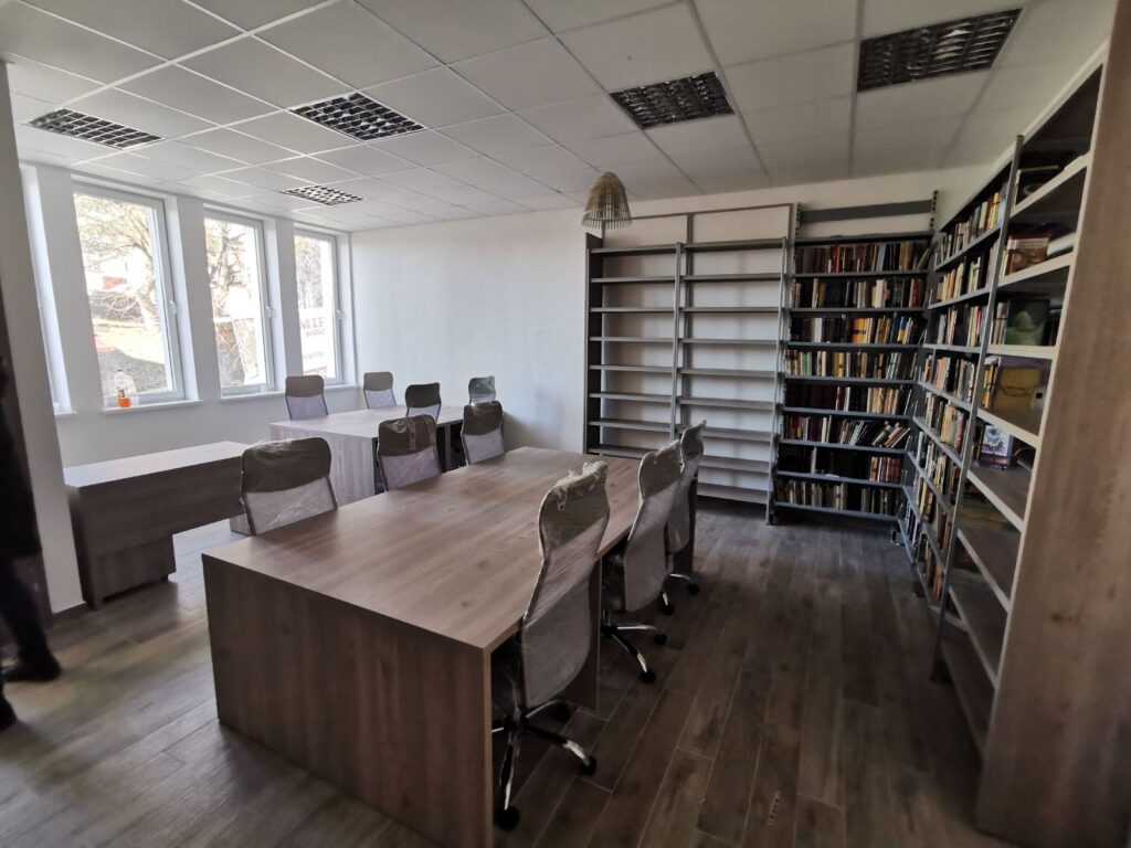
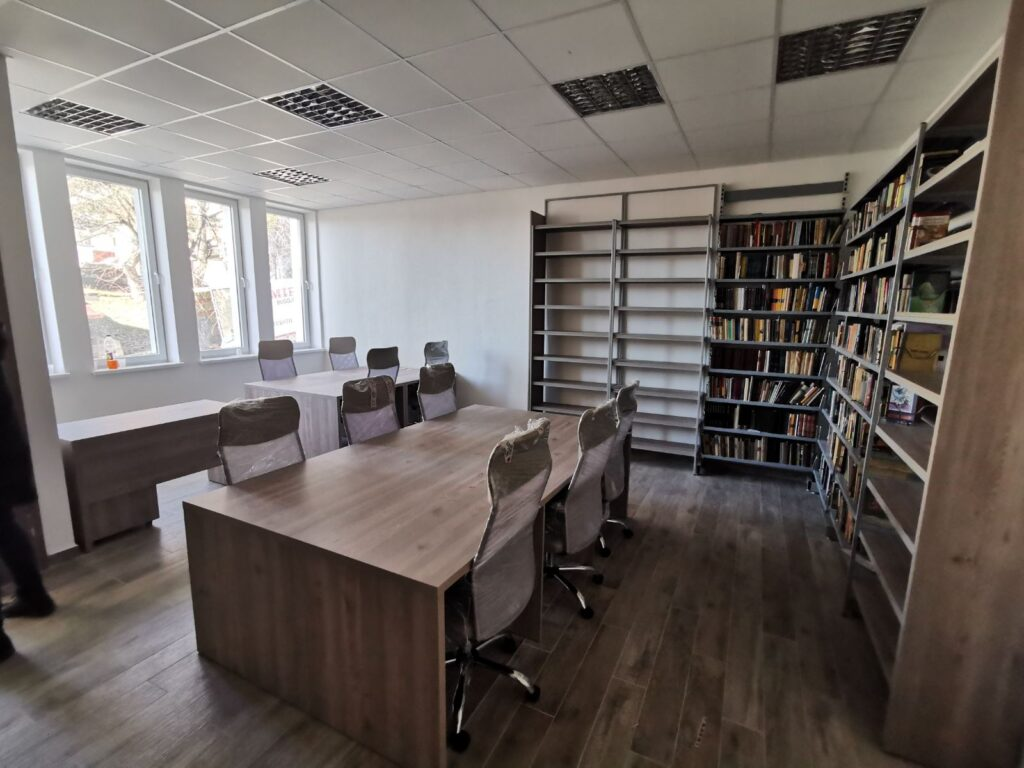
- lamp shade [580,170,633,231]
